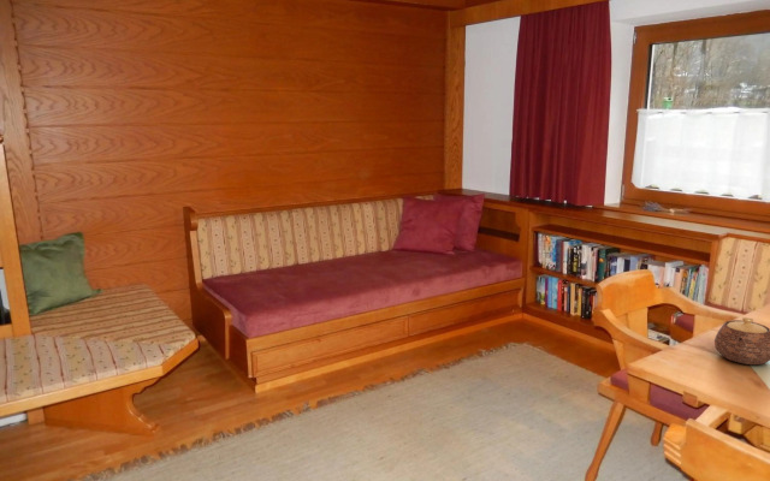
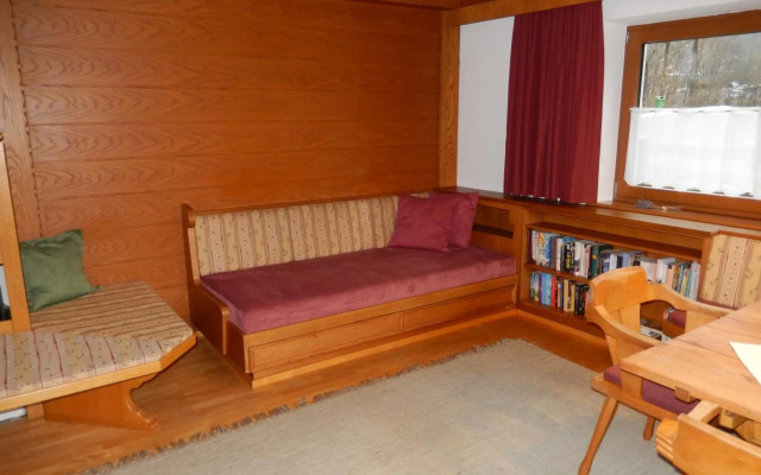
- teapot [713,316,770,366]
